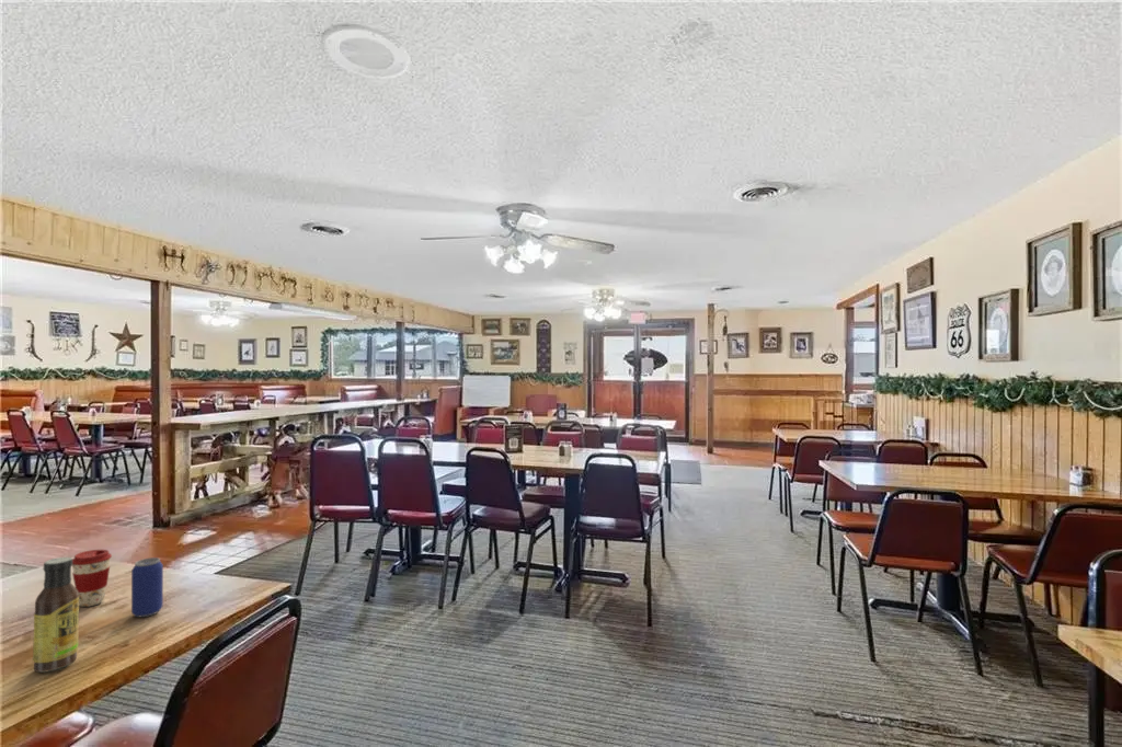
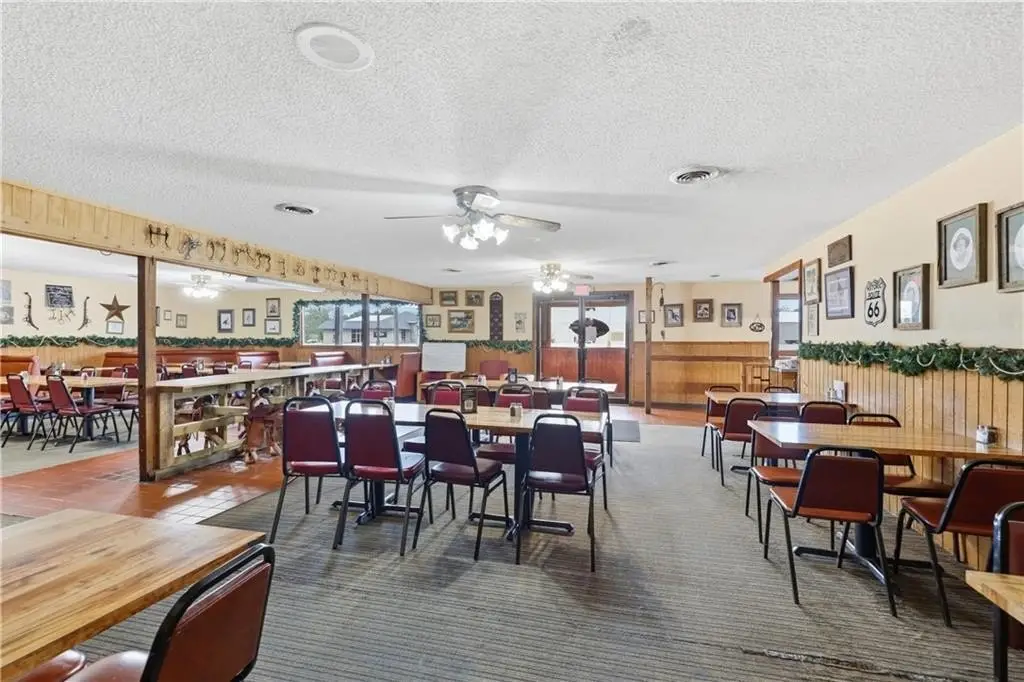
- beverage can [130,556,164,618]
- sauce bottle [32,556,80,674]
- coffee cup [71,549,113,608]
